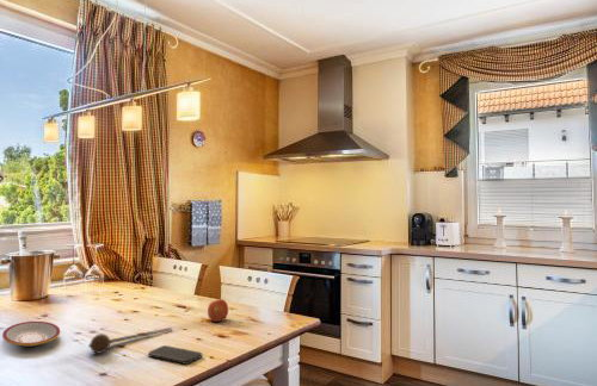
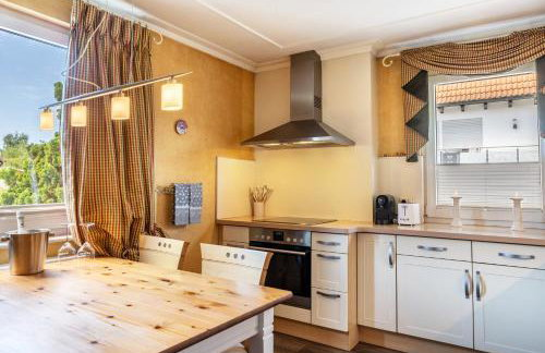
- plate [1,320,61,348]
- spoon [87,326,173,355]
- smartphone [147,344,203,366]
- fruit [207,298,229,323]
